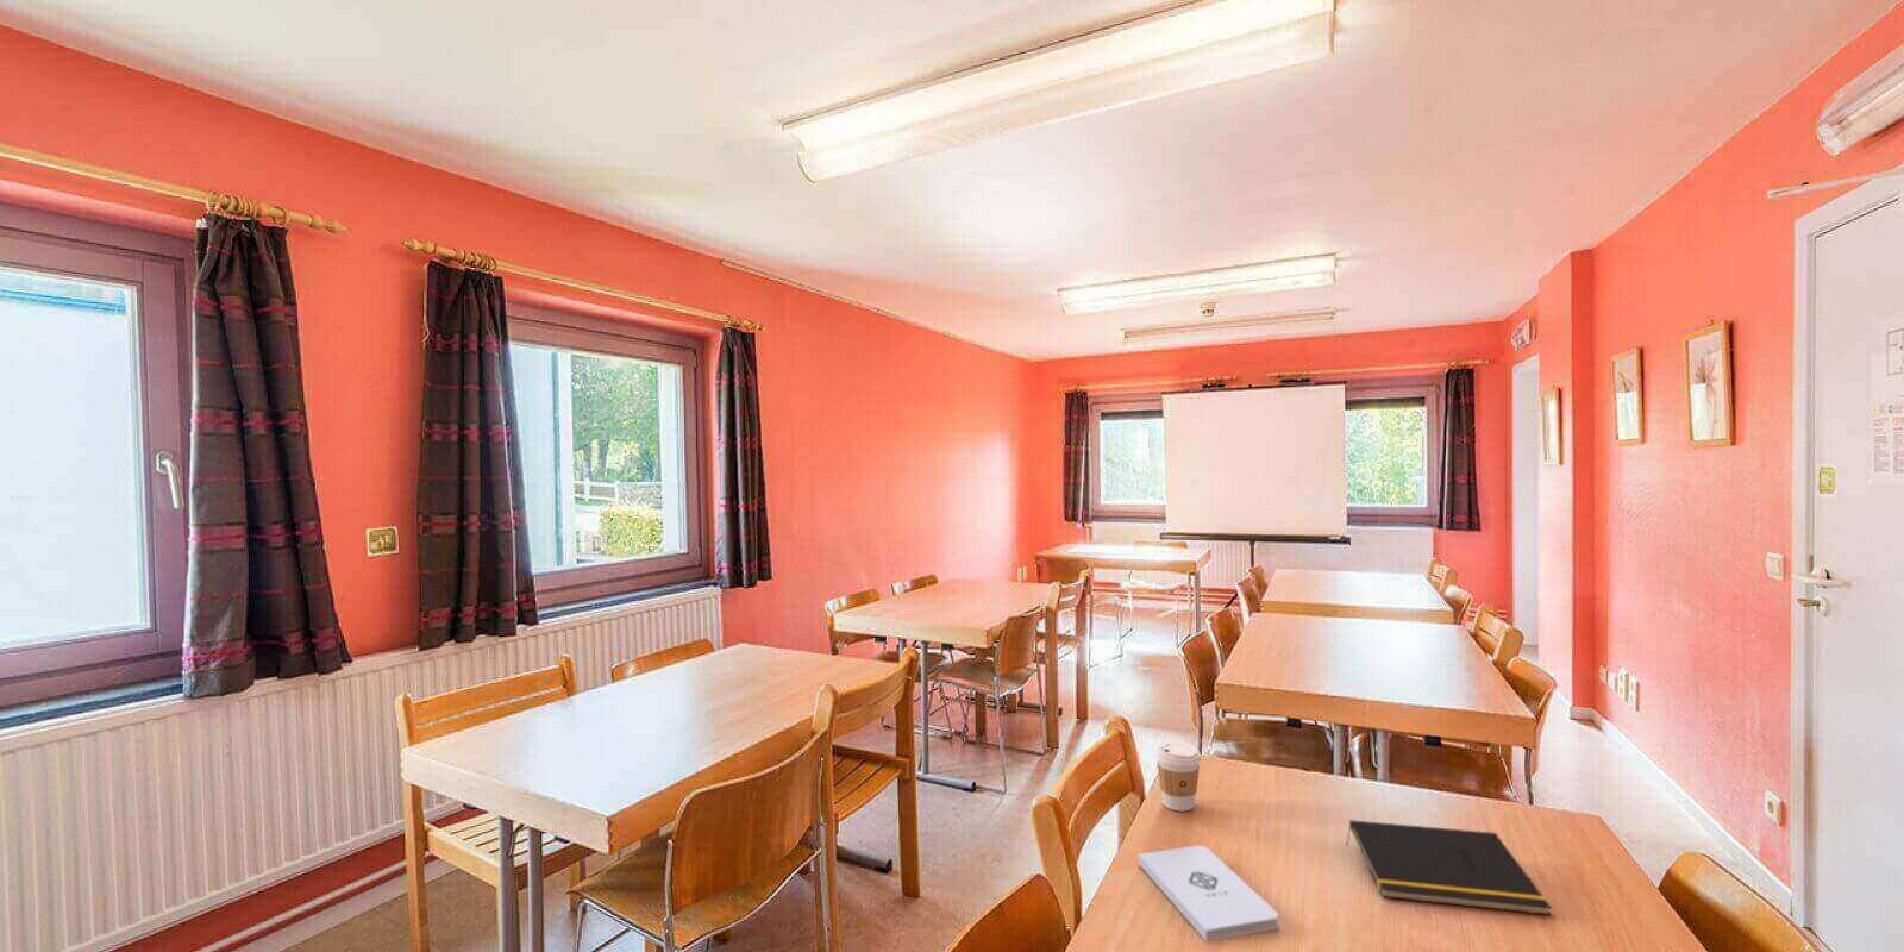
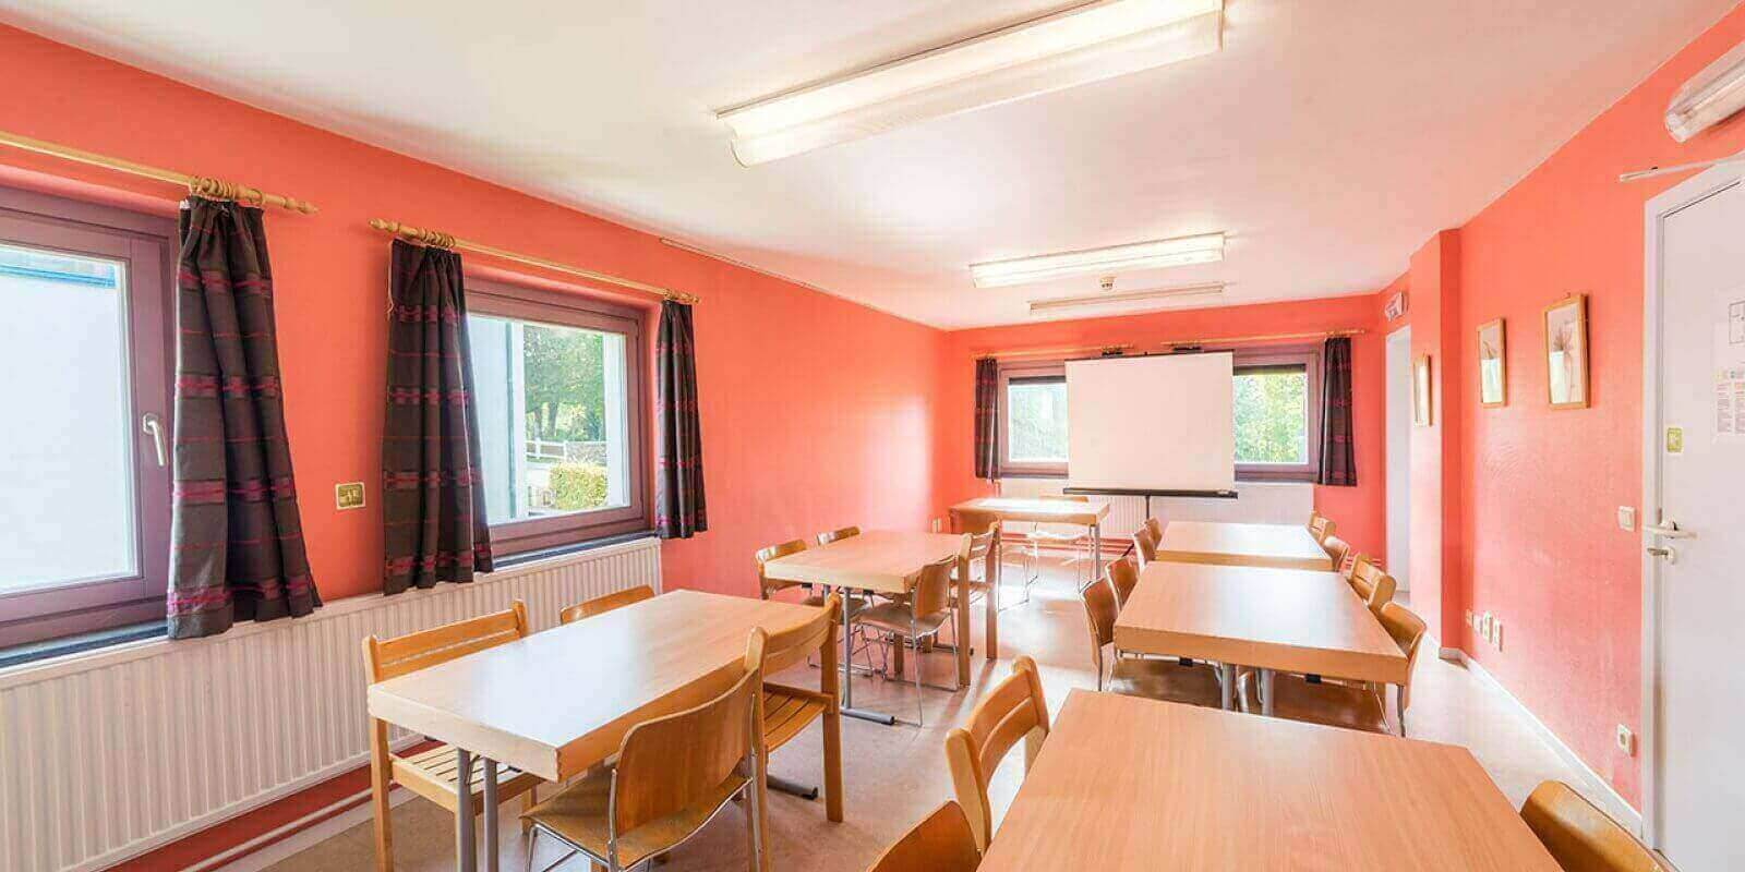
- coffee cup [1155,741,1202,812]
- notepad [1344,818,1553,917]
- notepad [1138,845,1280,942]
